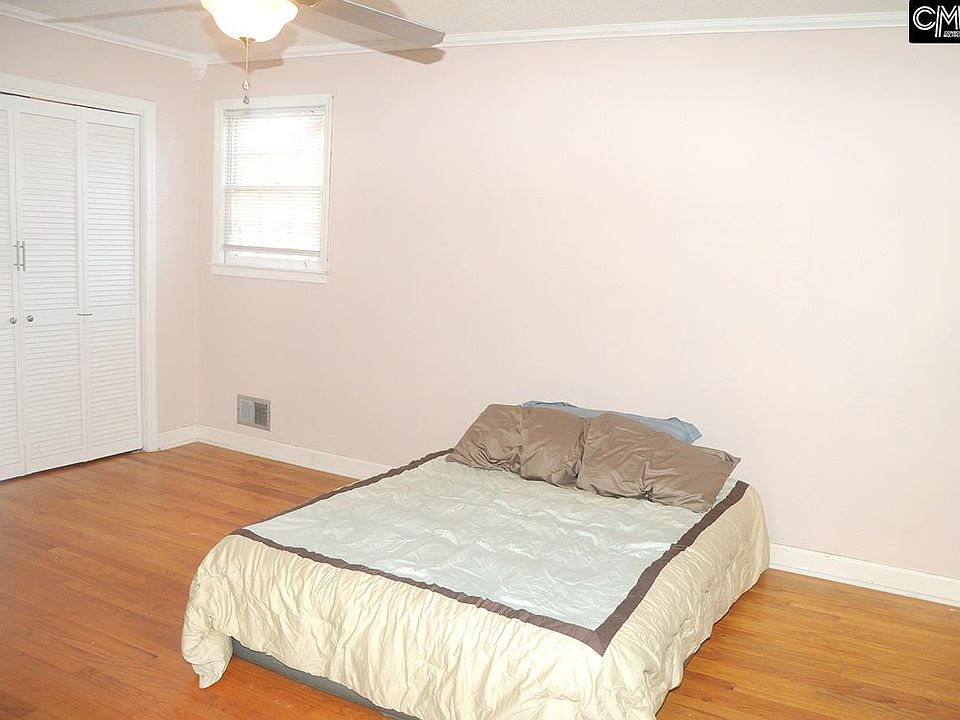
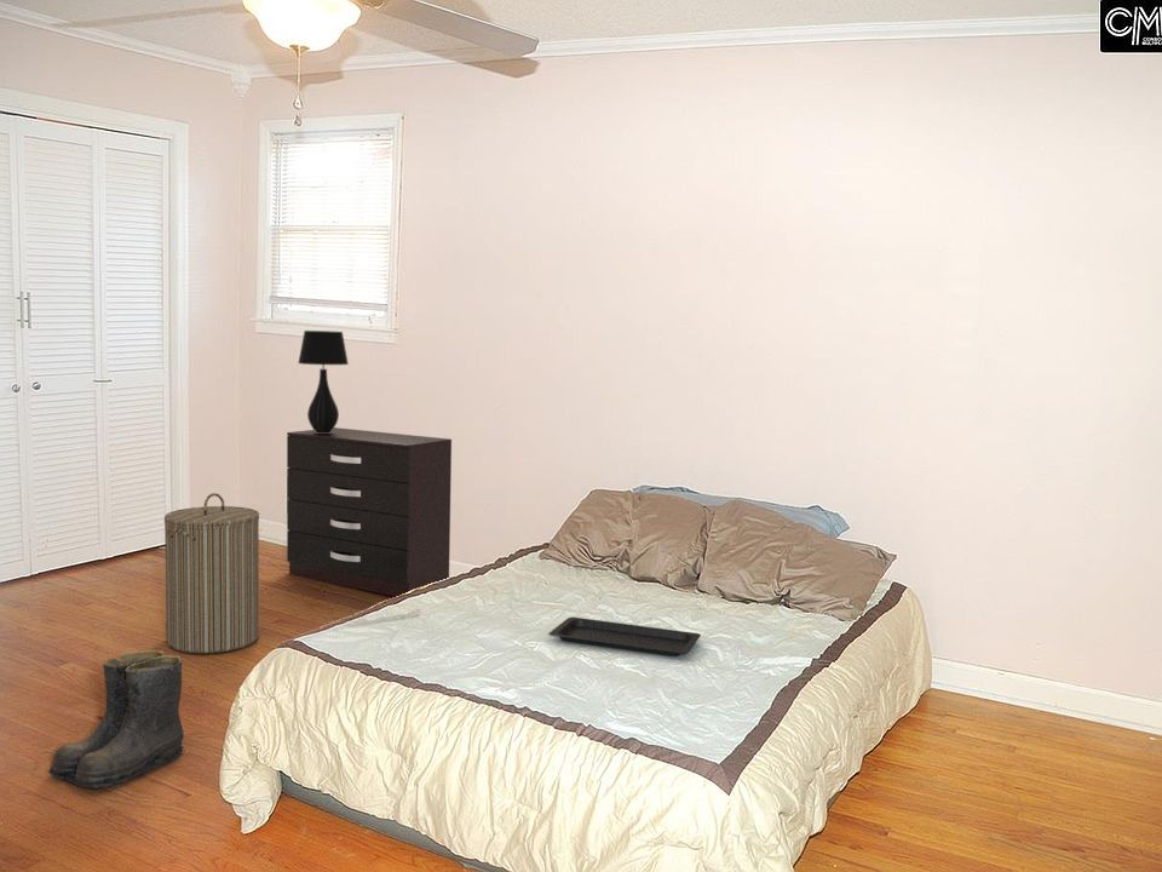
+ dresser [286,426,453,597]
+ serving tray [548,616,702,658]
+ table lamp [297,329,350,434]
+ laundry hamper [163,492,260,654]
+ boots [47,649,185,790]
